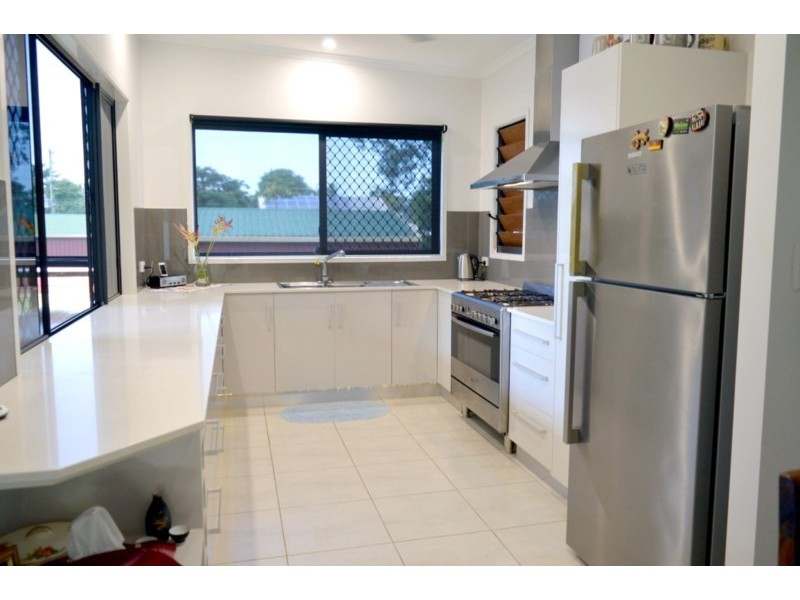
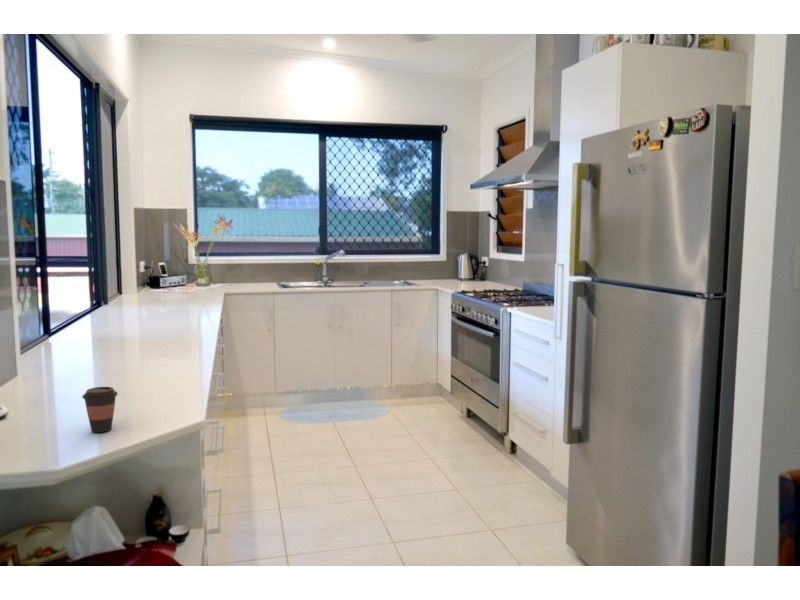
+ coffee cup [81,386,119,434]
